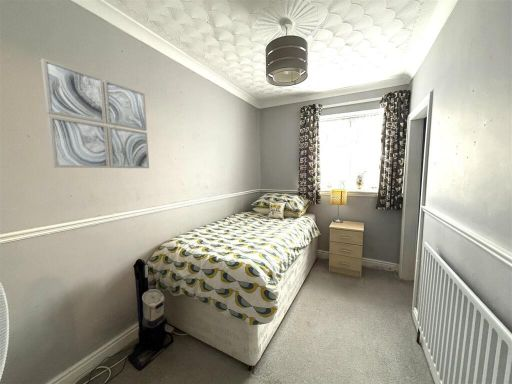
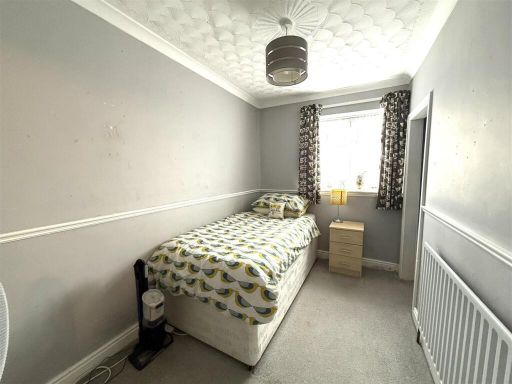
- wall art [40,57,150,169]
